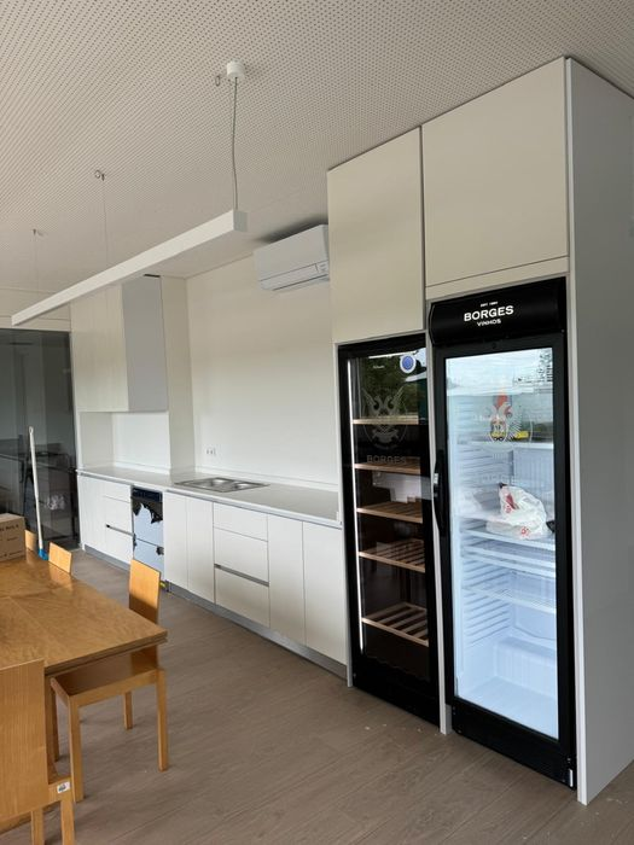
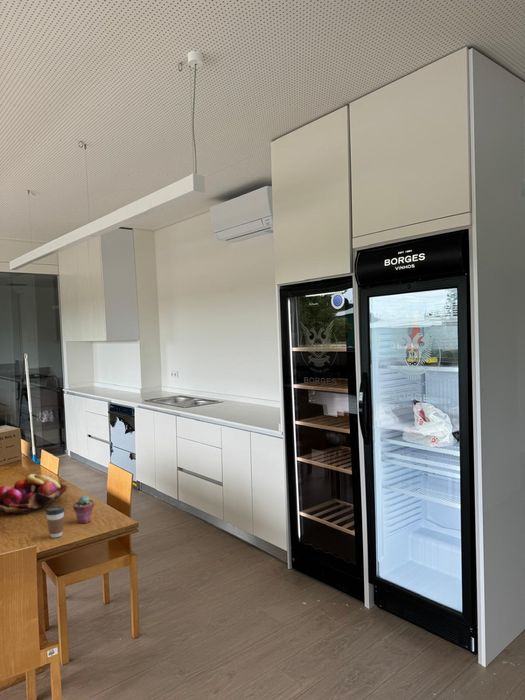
+ fruit basket [0,473,69,515]
+ potted succulent [72,495,95,524]
+ coffee cup [45,505,65,539]
